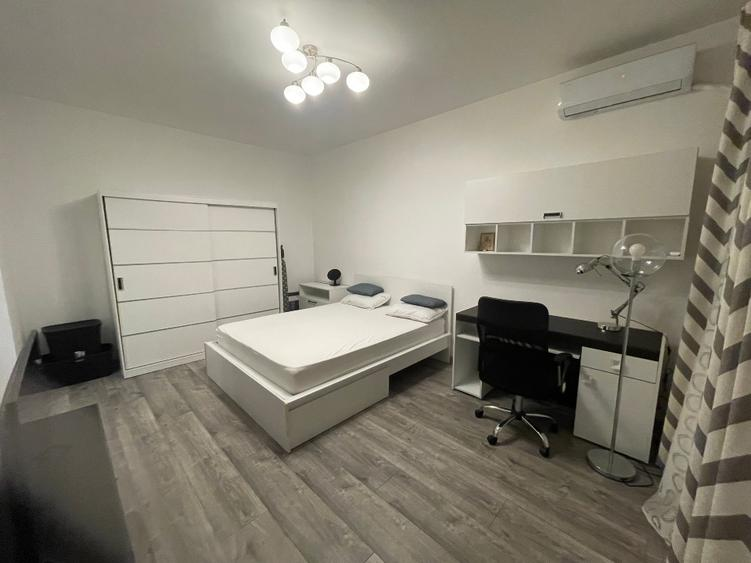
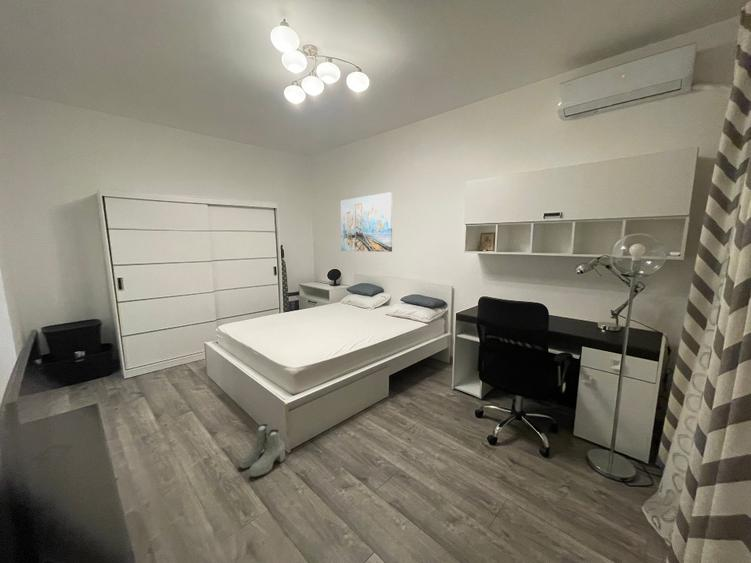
+ wall art [340,191,393,253]
+ boots [238,423,286,478]
